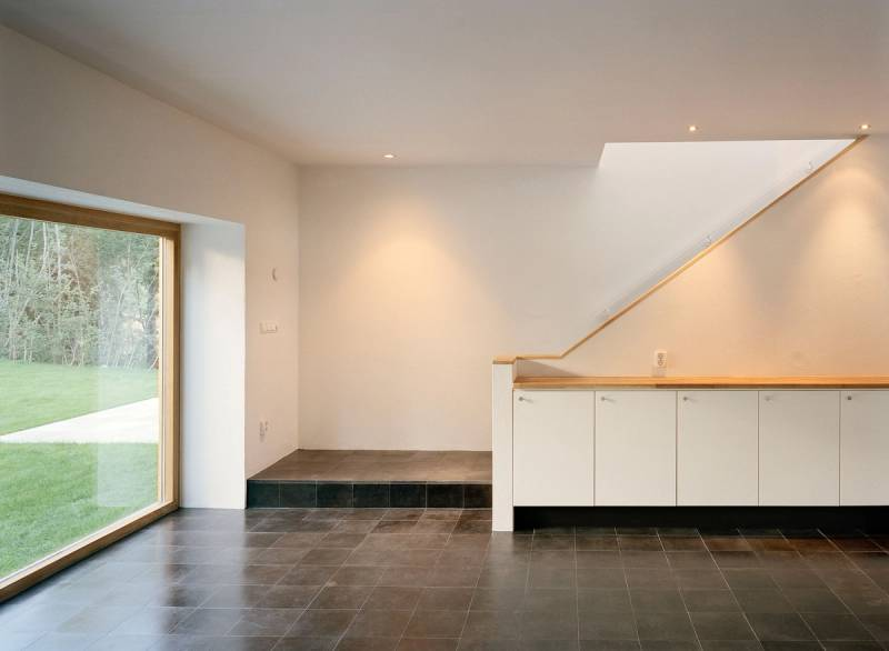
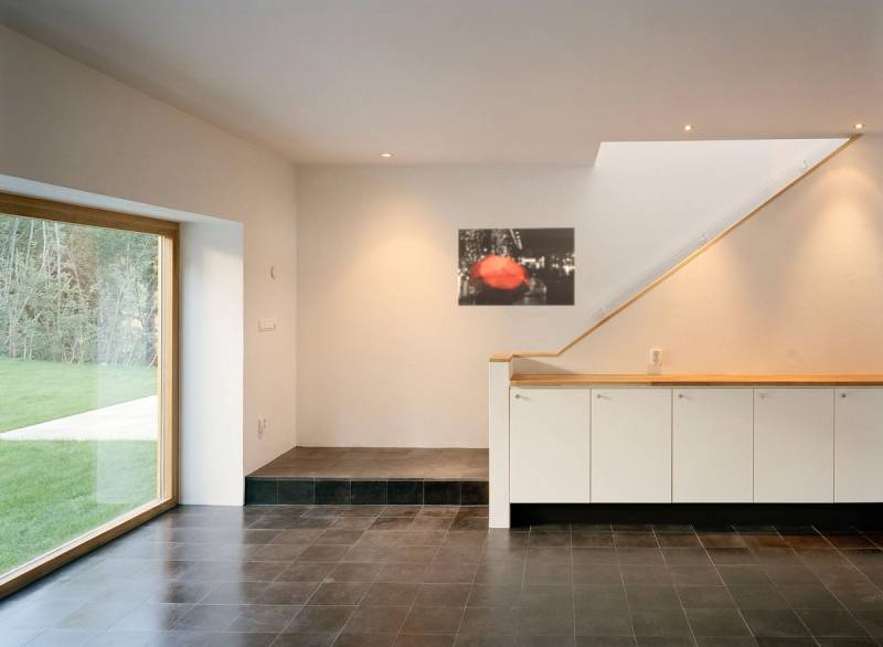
+ wall art [457,226,576,307]
